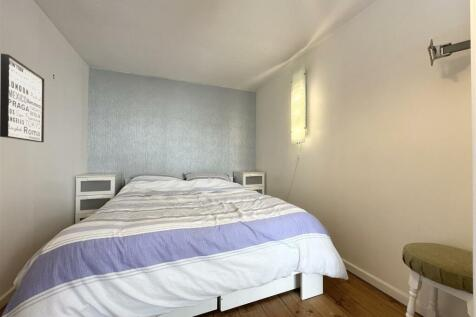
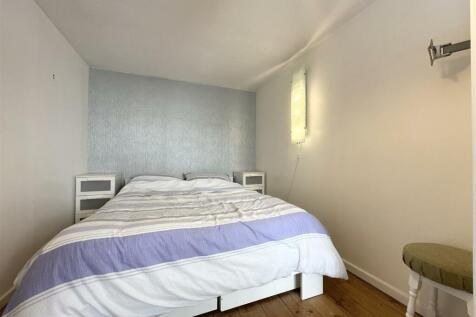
- wall art [0,53,45,143]
